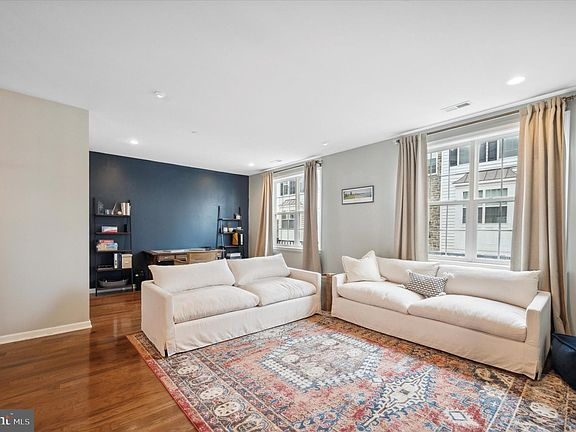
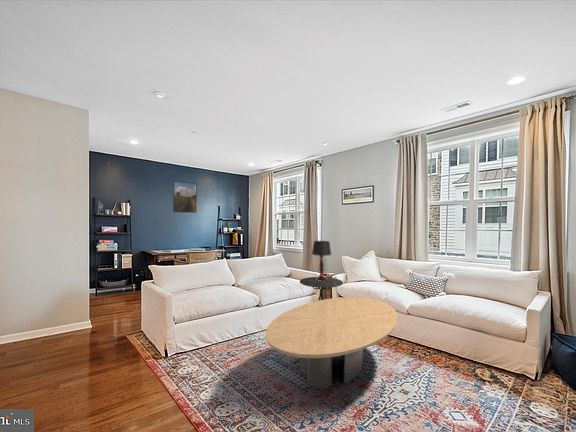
+ coffee table [265,296,399,390]
+ side table [299,276,344,301]
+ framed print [172,180,198,214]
+ table lamp [311,240,332,281]
